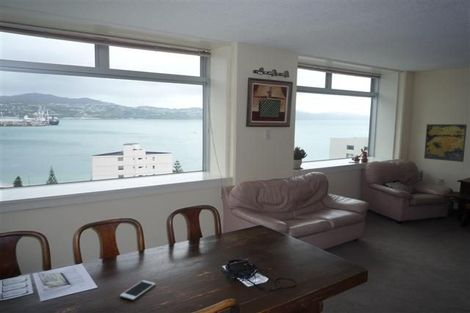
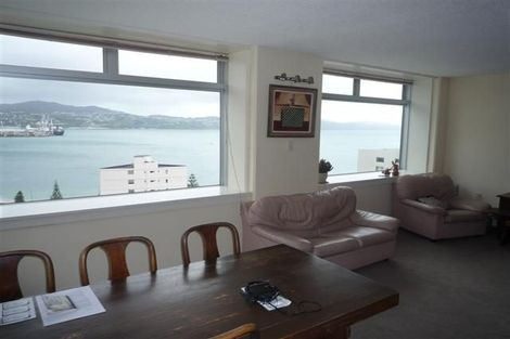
- cell phone [119,279,156,301]
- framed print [423,123,468,163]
